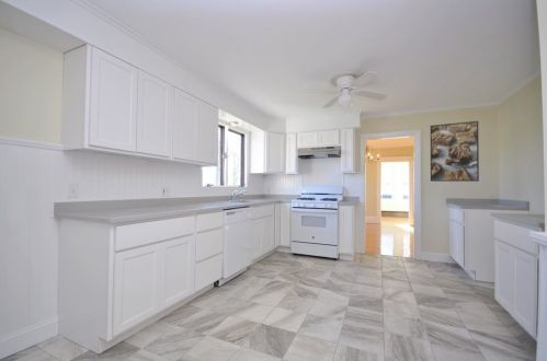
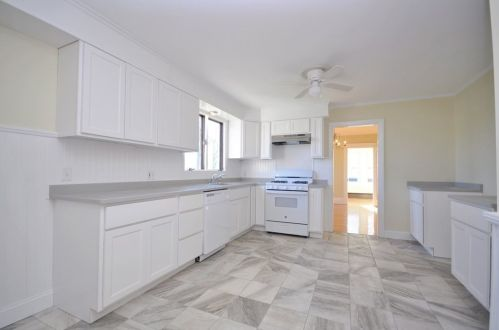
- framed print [430,120,480,183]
